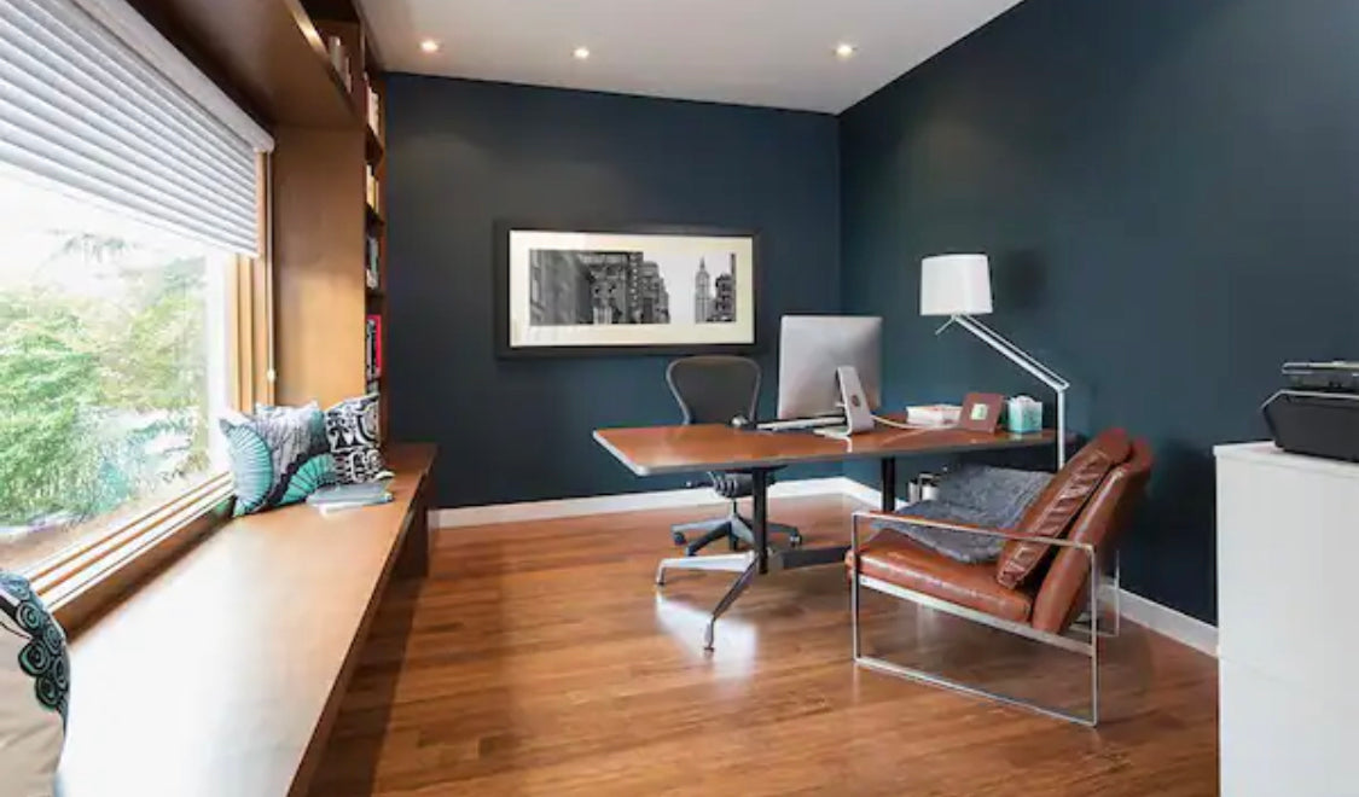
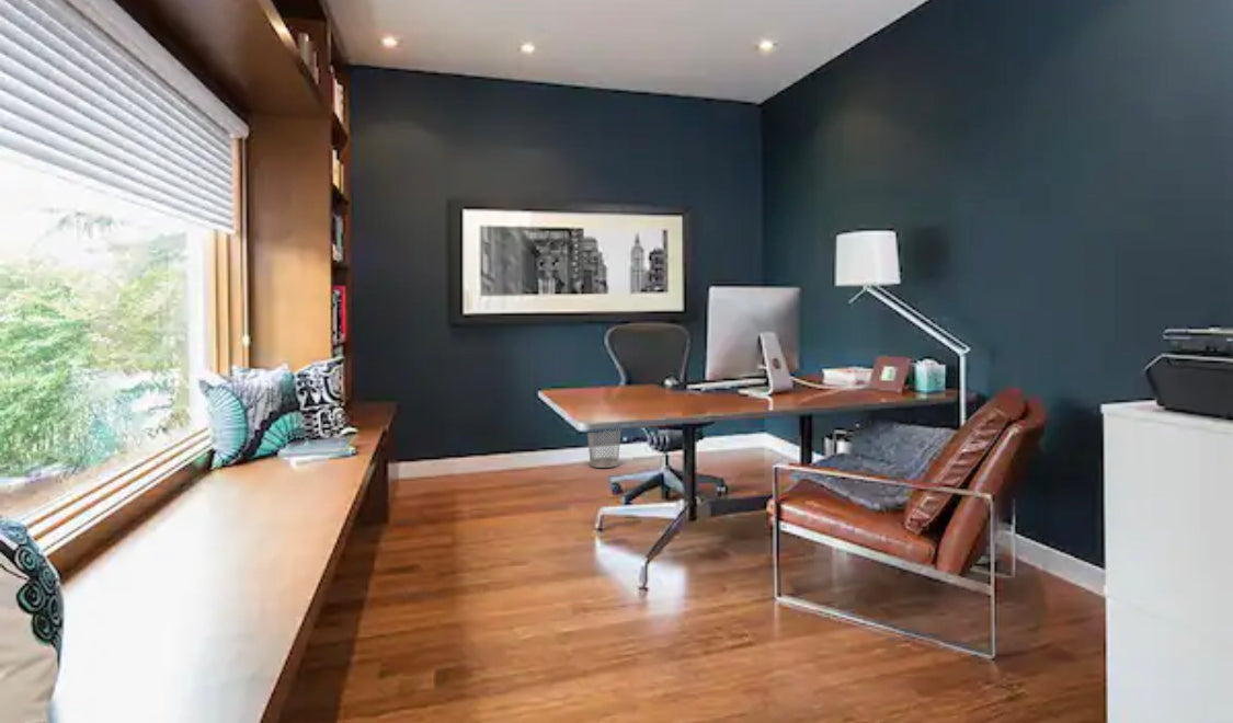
+ wastebasket [586,429,621,469]
